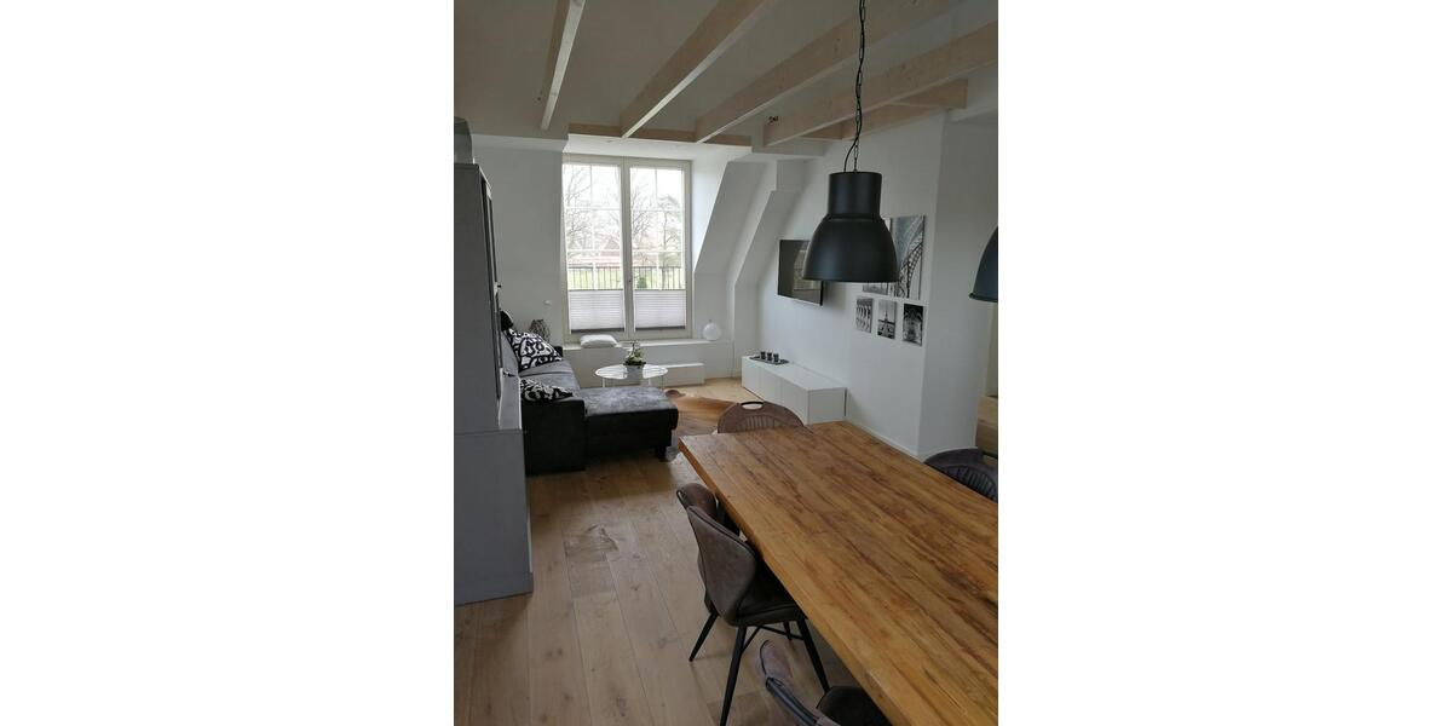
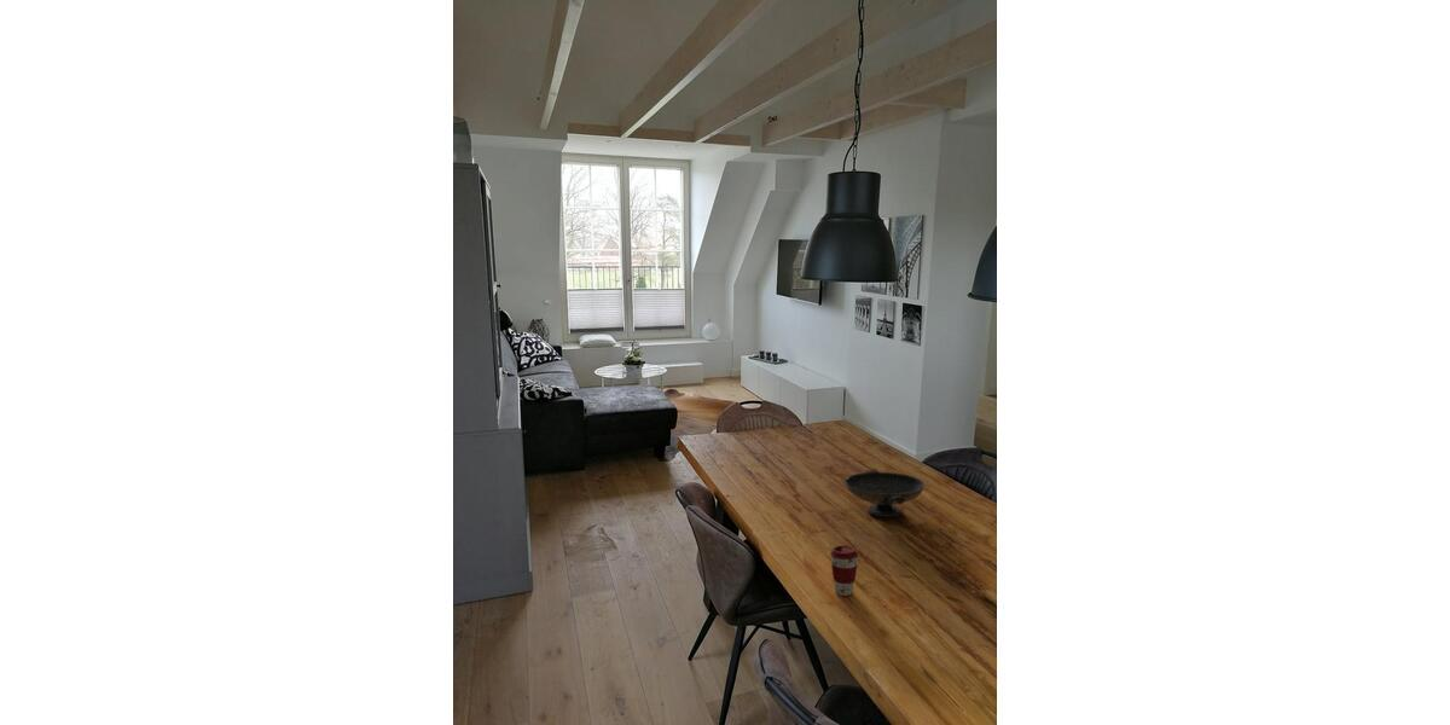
+ decorative bowl [843,468,927,518]
+ coffee cup [829,544,860,597]
